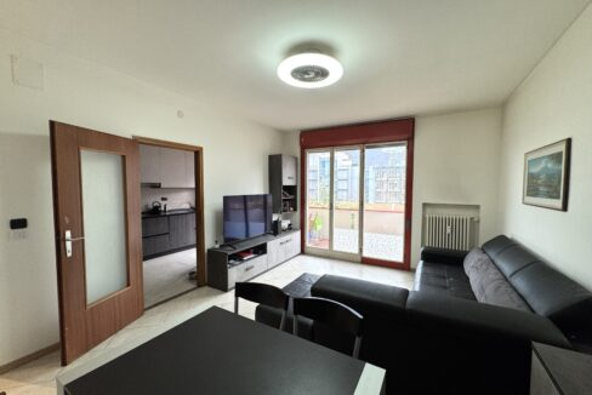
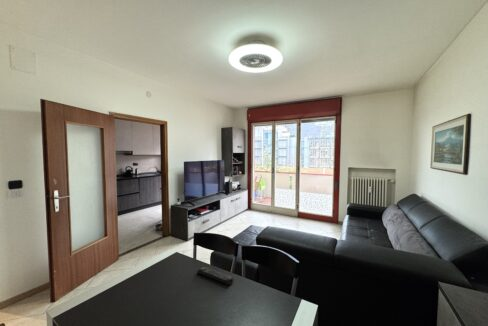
+ remote control [196,265,234,286]
